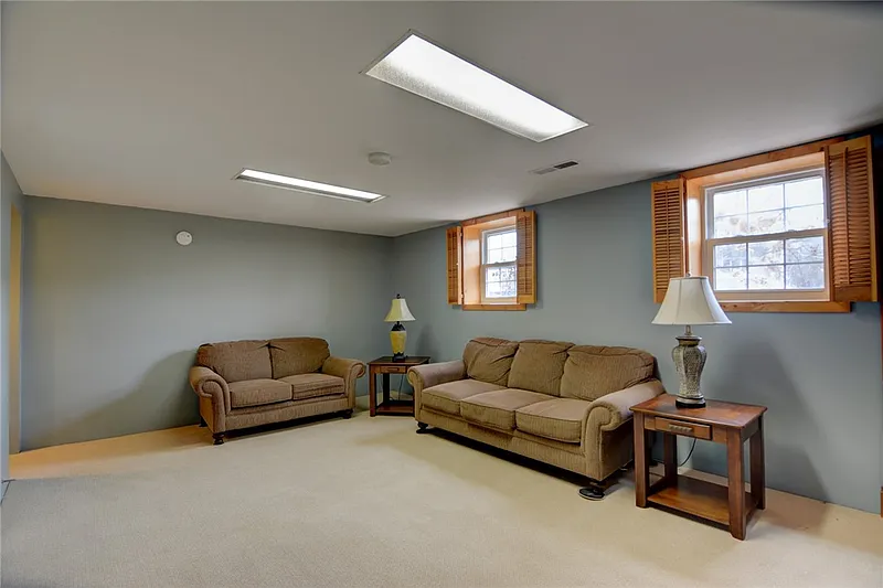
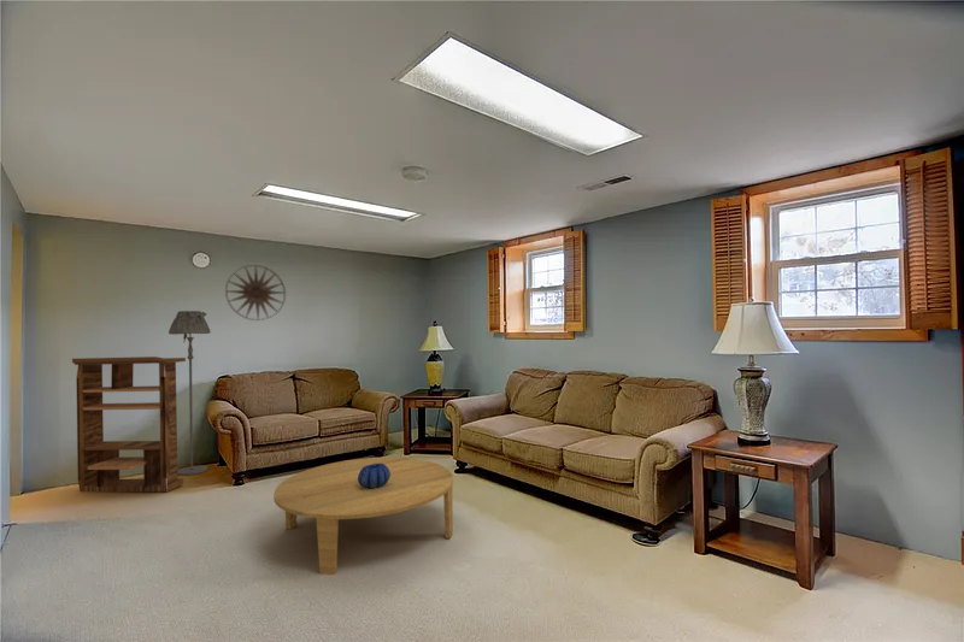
+ bookshelf [71,355,187,493]
+ wall art [224,264,287,322]
+ floor lamp [167,310,212,477]
+ decorative bowl [358,464,390,489]
+ coffee table [272,457,454,576]
